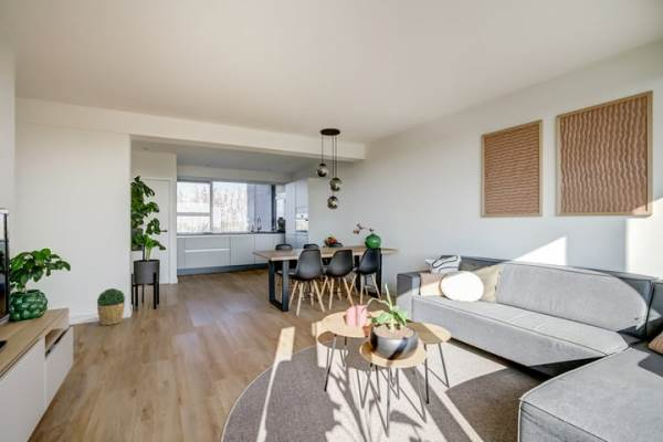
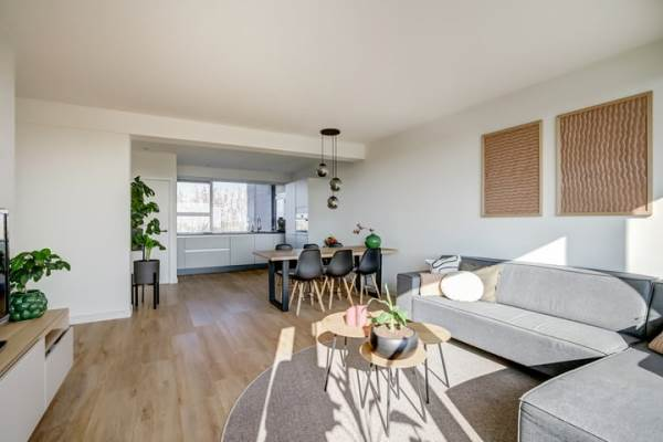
- potted plant [96,287,126,327]
